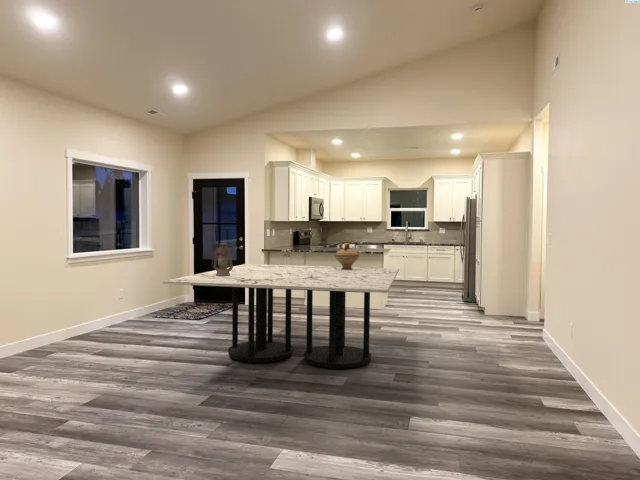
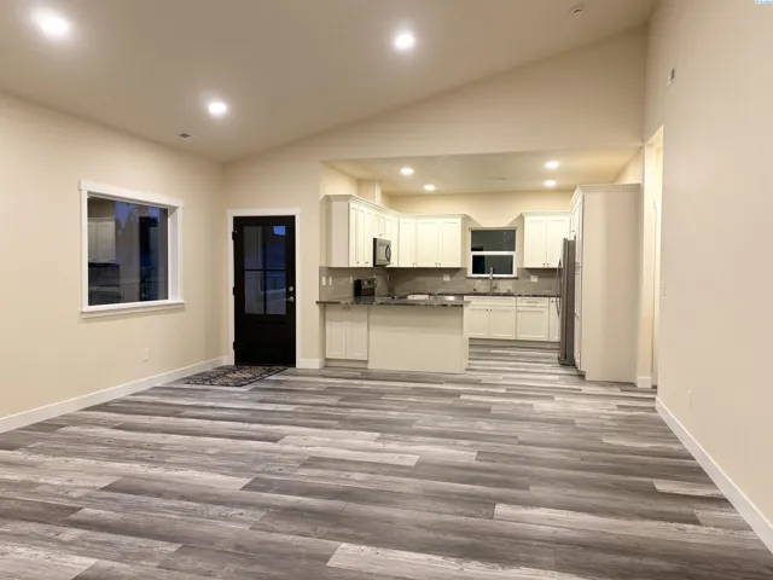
- dining table [162,263,400,371]
- ceramic jug [334,242,360,270]
- lantern [211,241,234,276]
